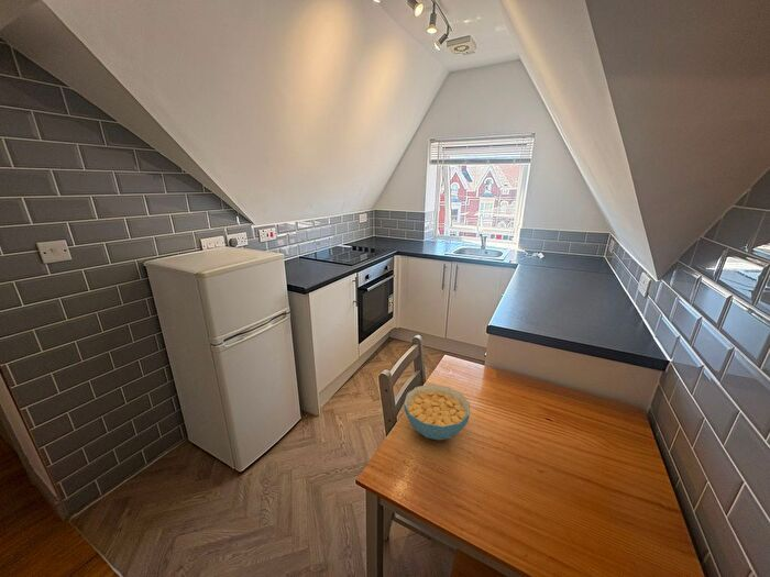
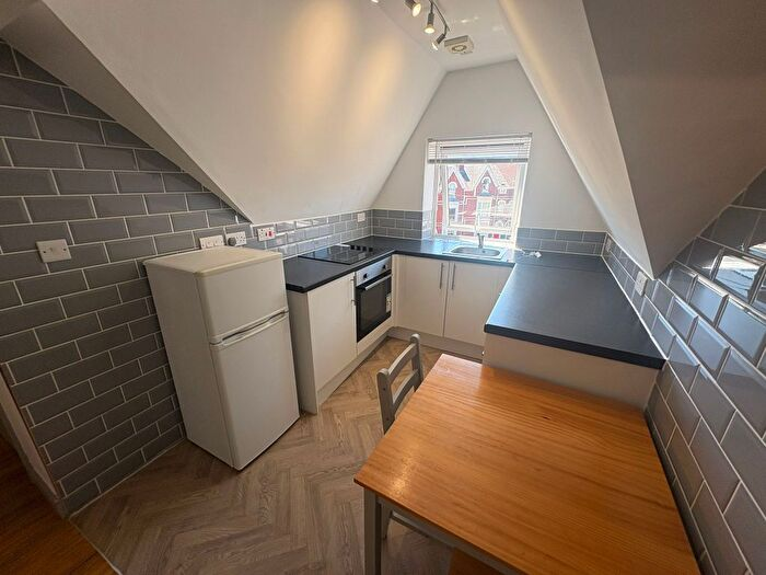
- cereal bowl [403,384,471,442]
